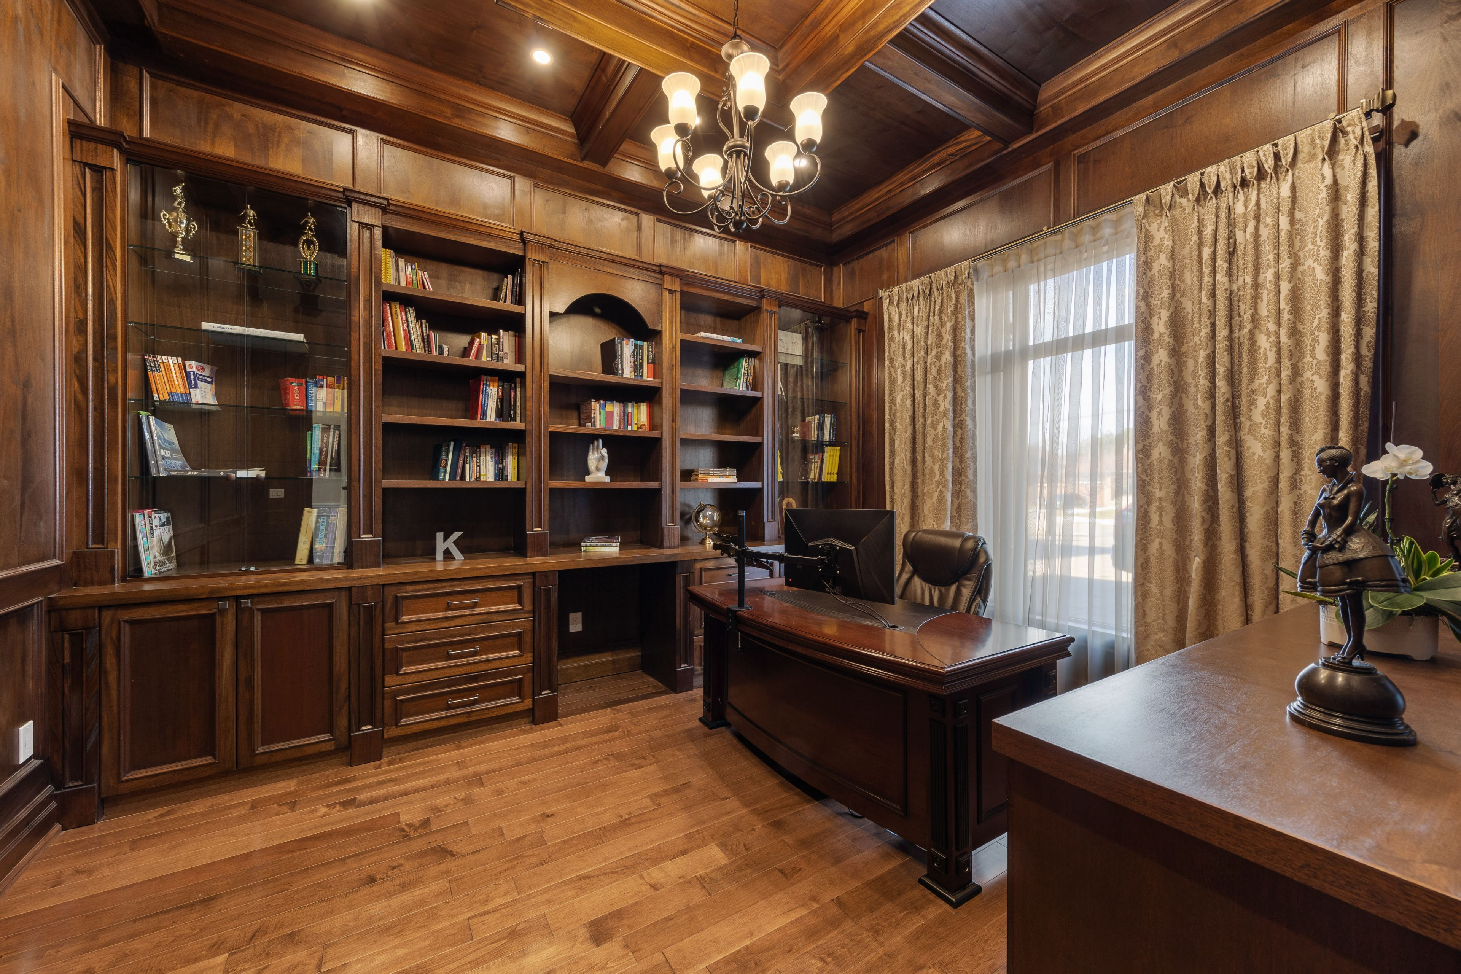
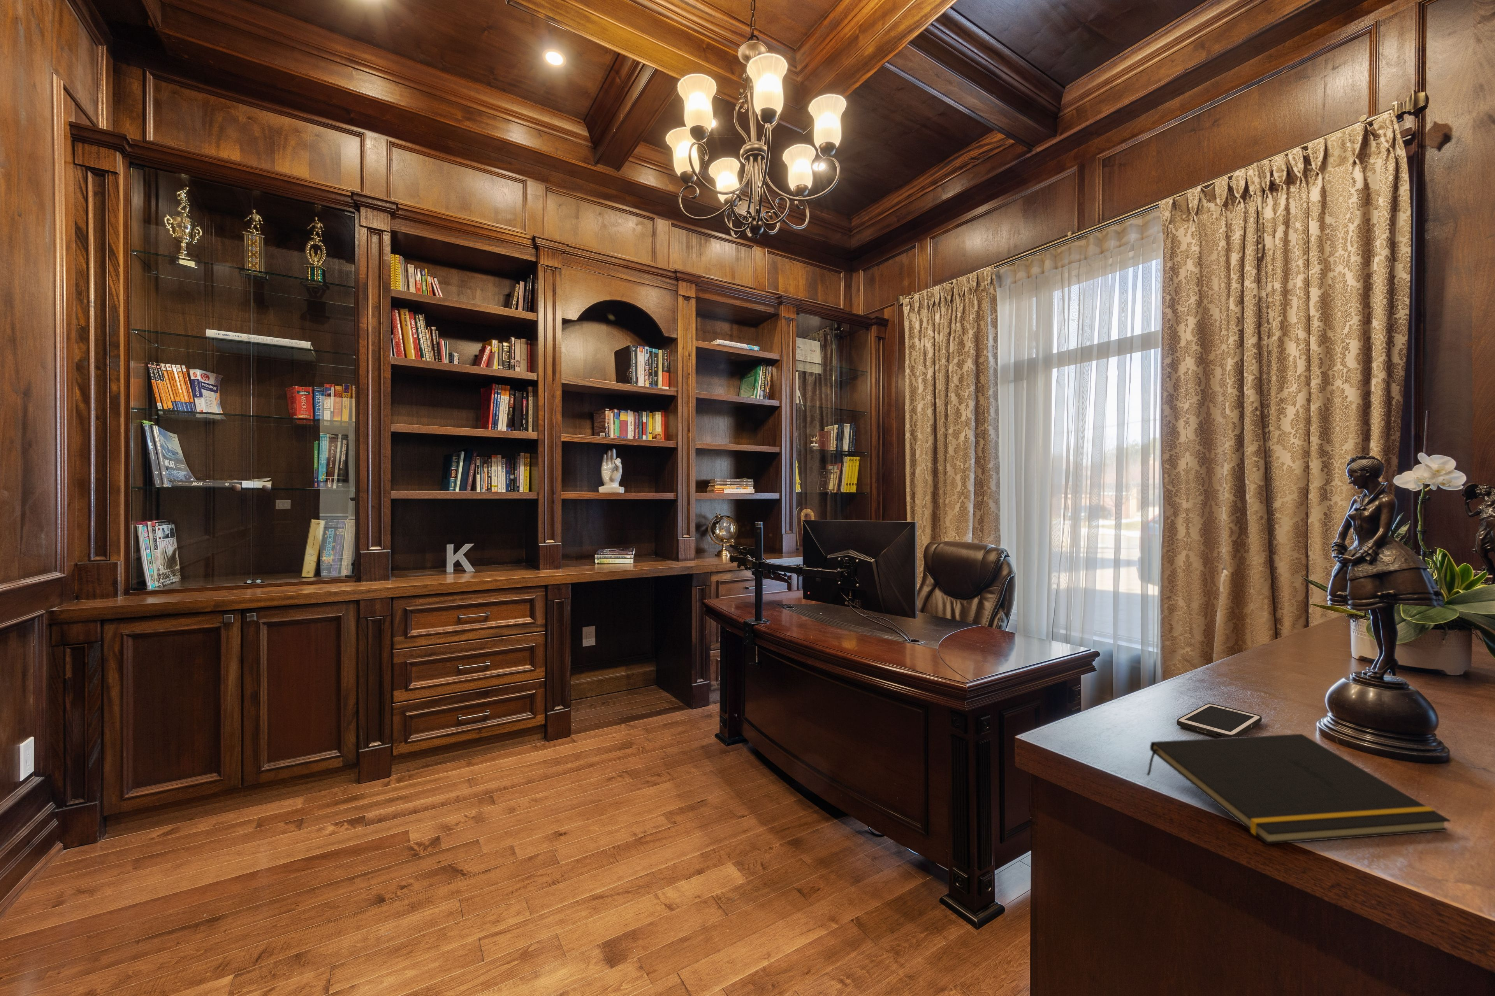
+ notepad [1146,734,1451,845]
+ cell phone [1176,703,1263,738]
